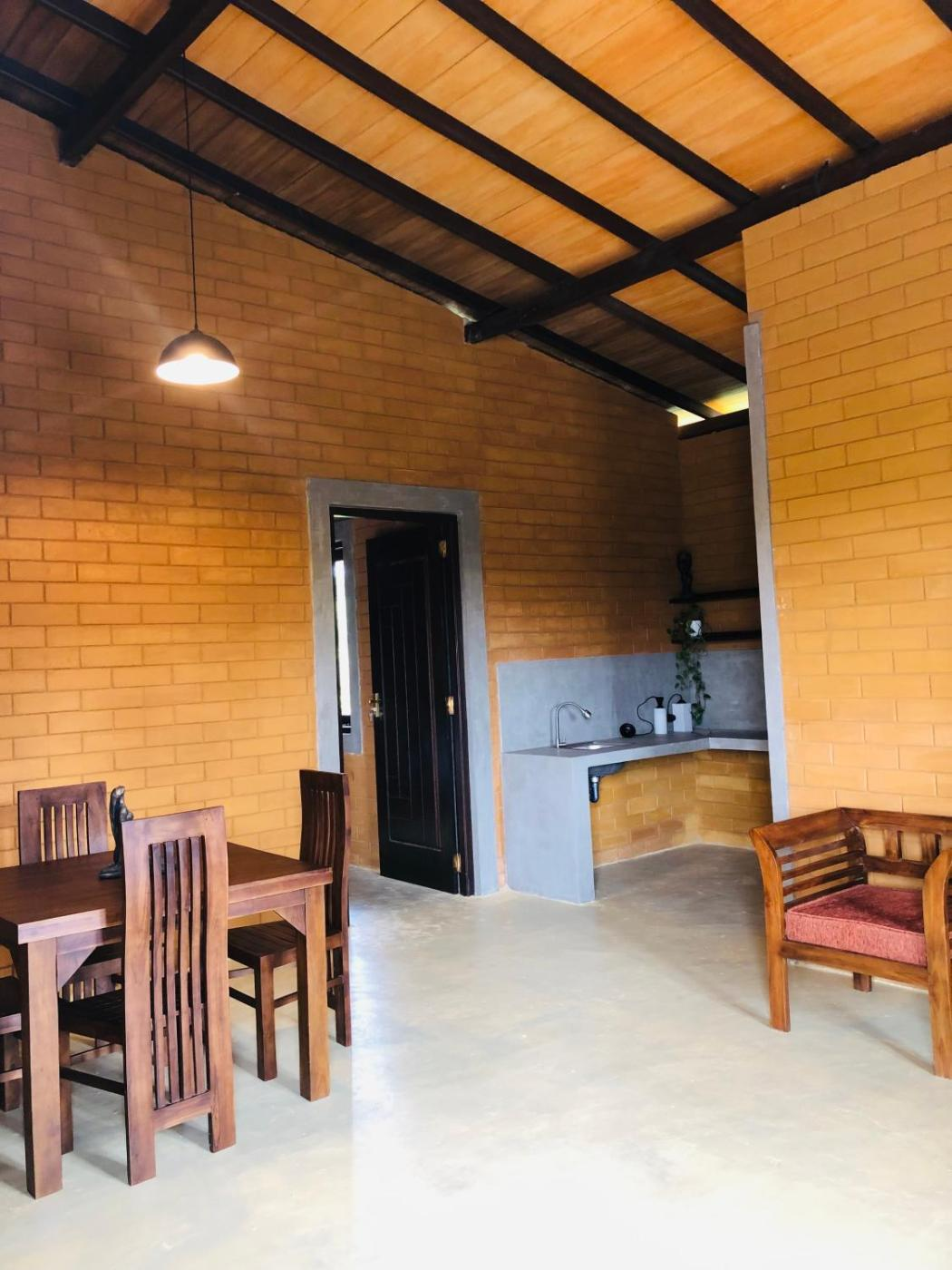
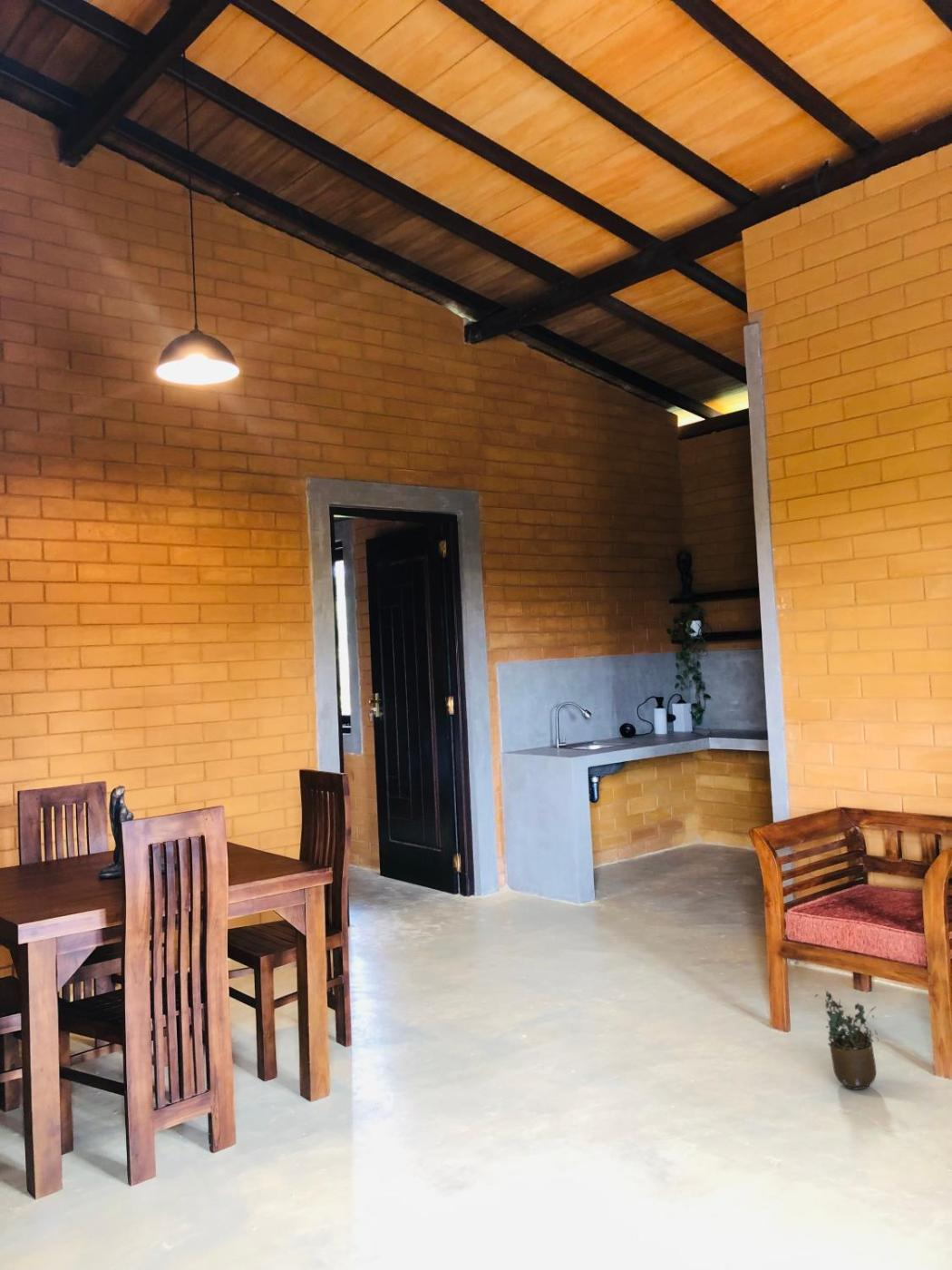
+ potted plant [814,990,880,1090]
